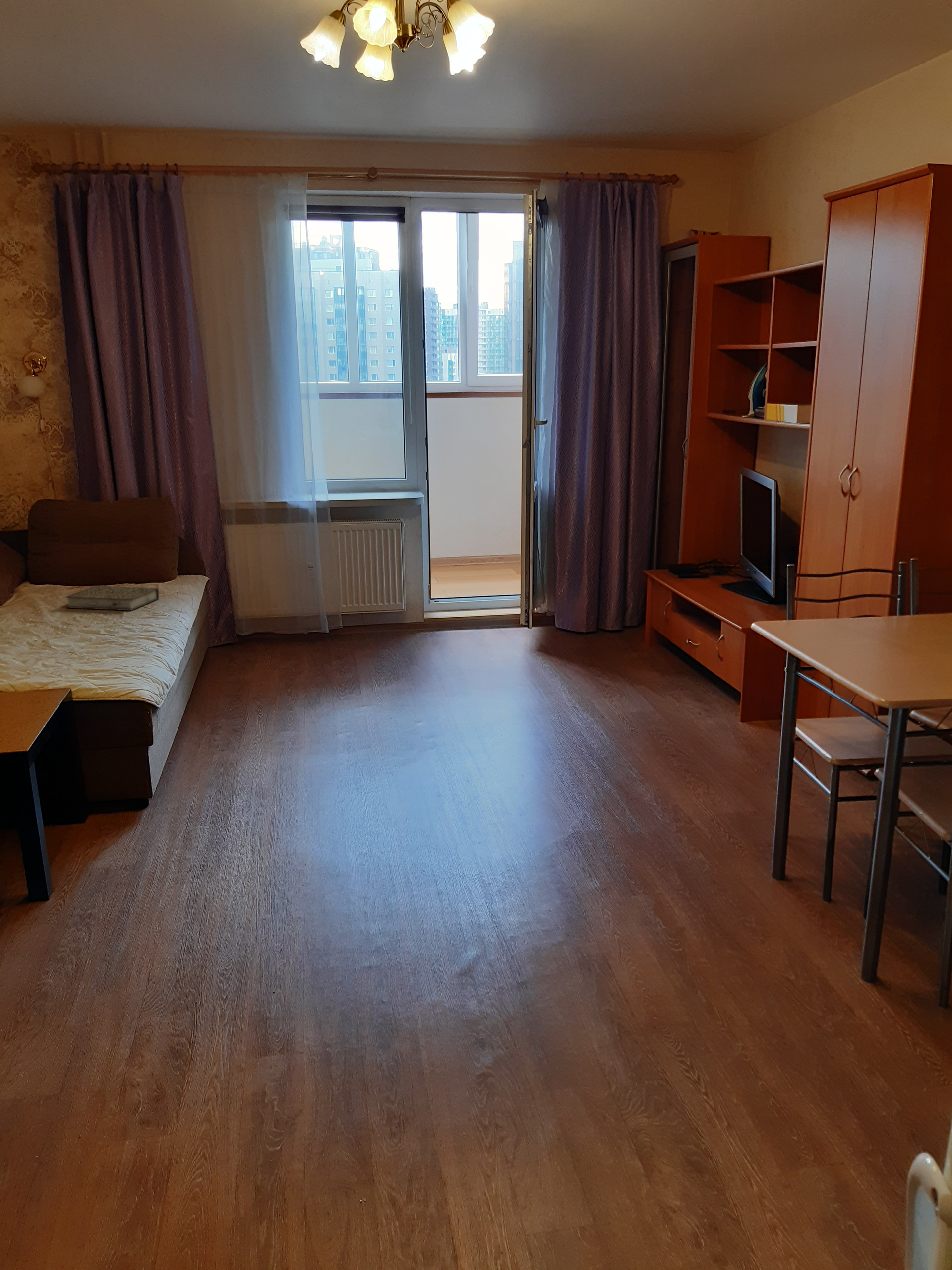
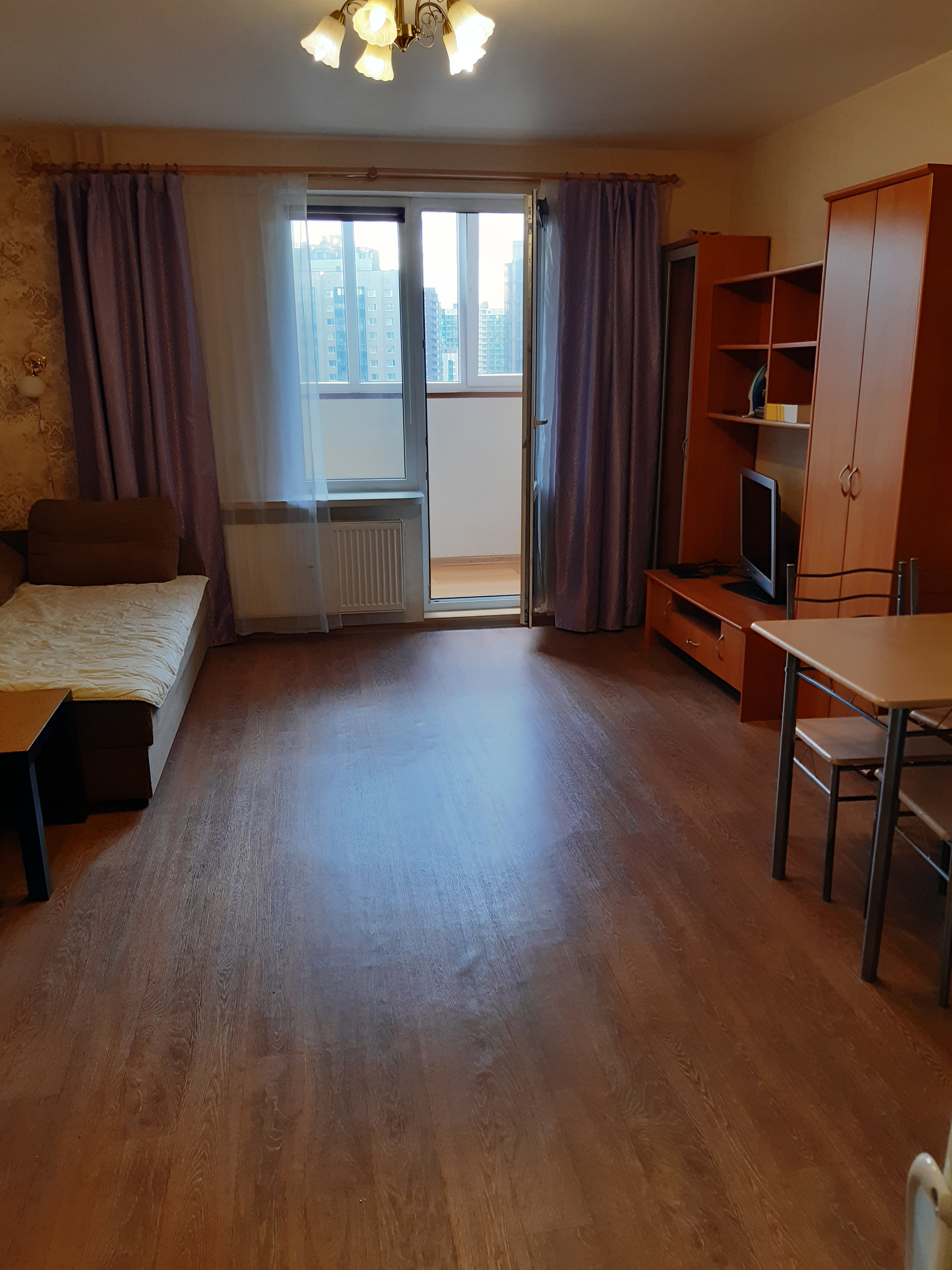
- book [64,585,160,611]
